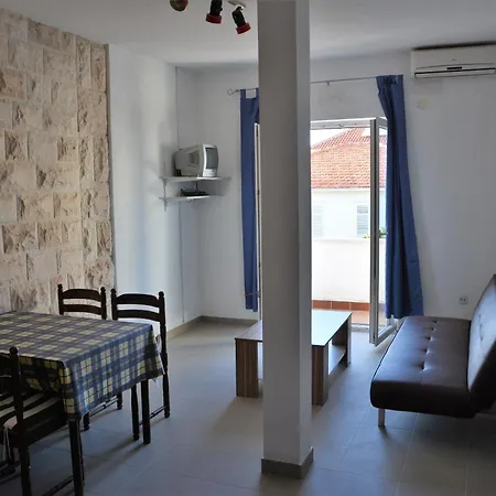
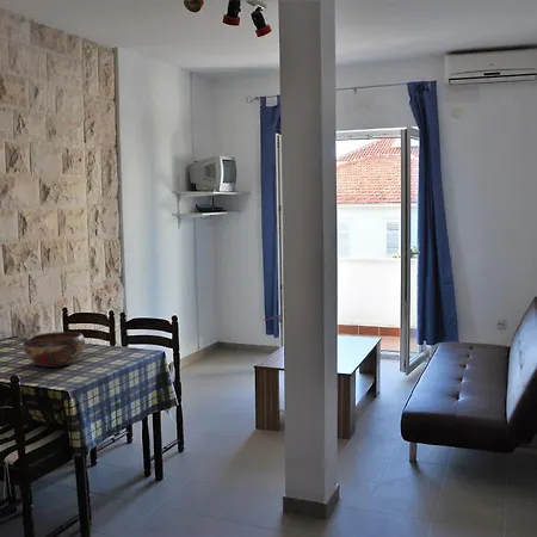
+ decorative bowl [21,331,86,369]
